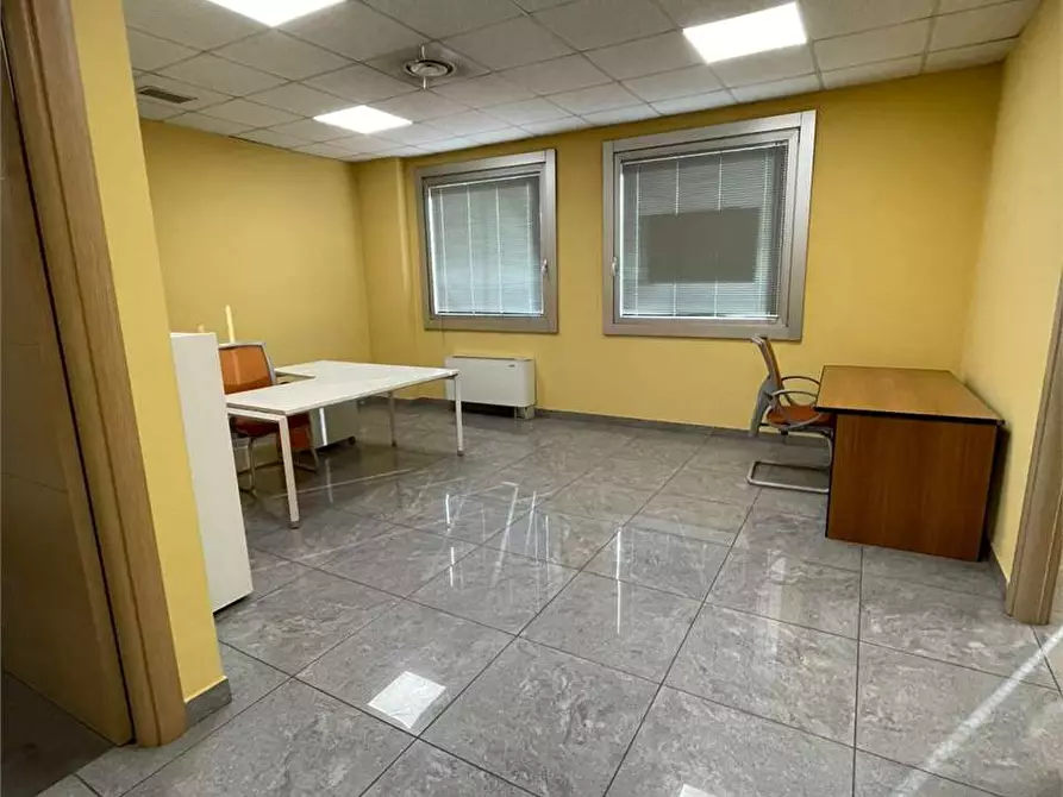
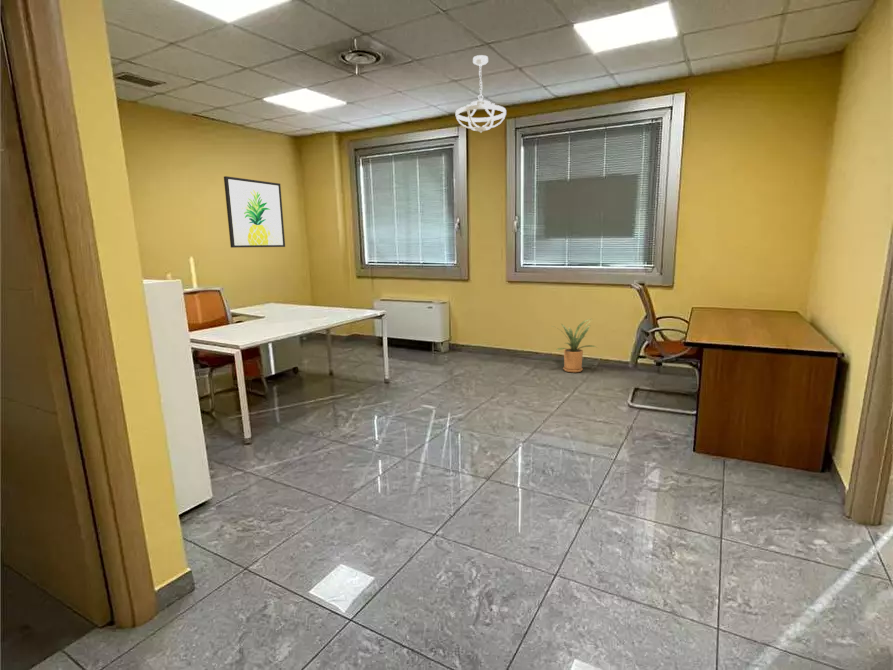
+ house plant [552,318,599,373]
+ ceiling light fixture [455,54,507,134]
+ wall art [223,175,286,249]
